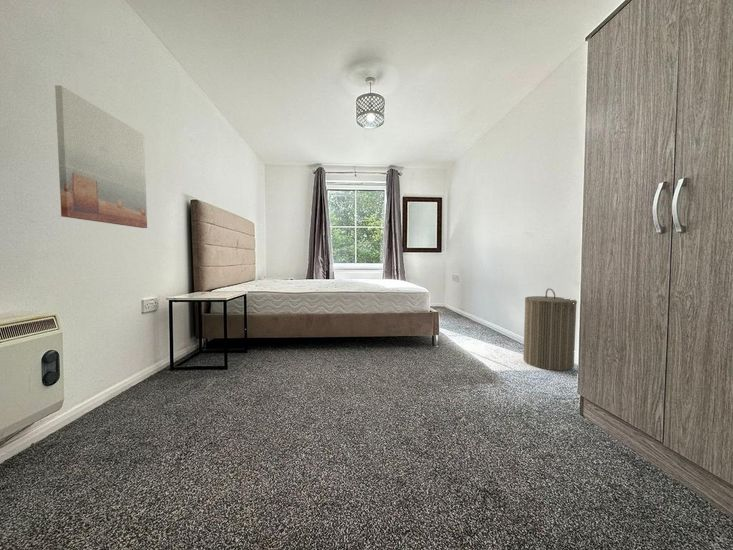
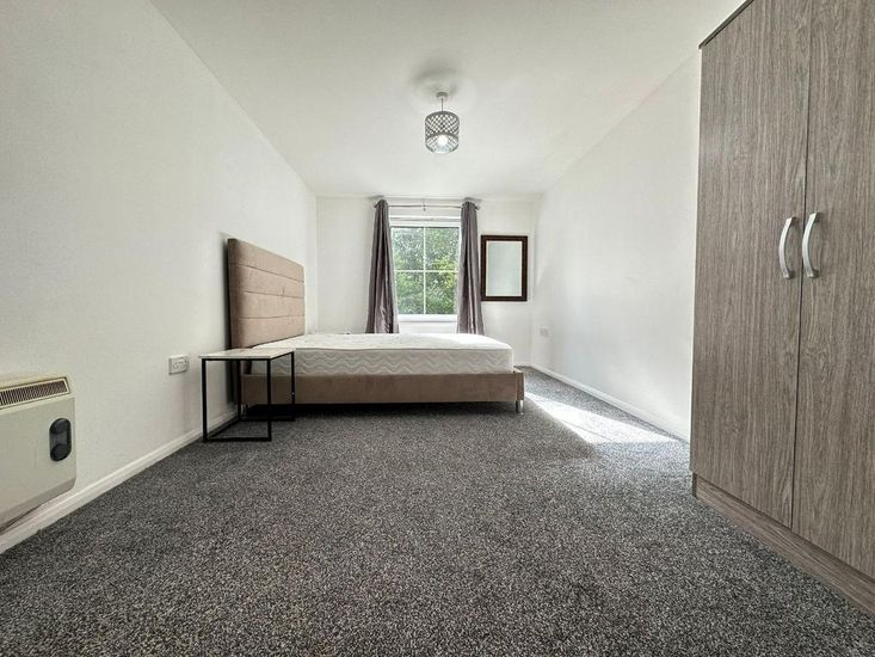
- laundry hamper [522,287,578,372]
- wall art [54,84,148,229]
